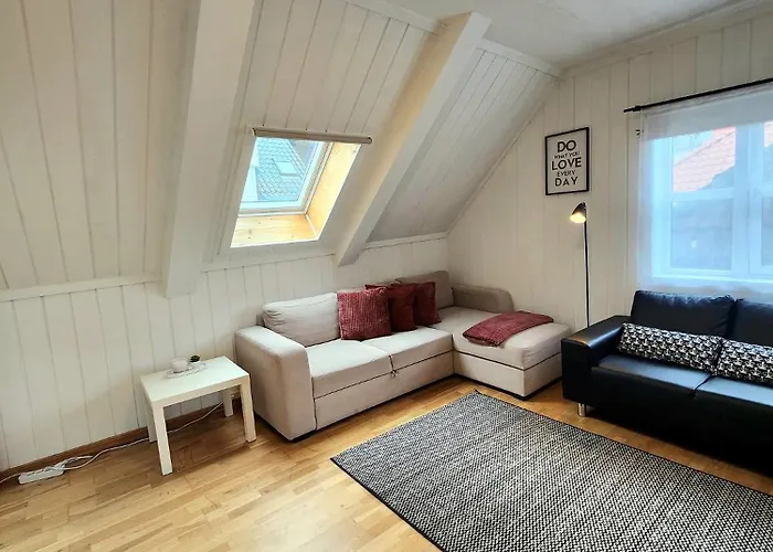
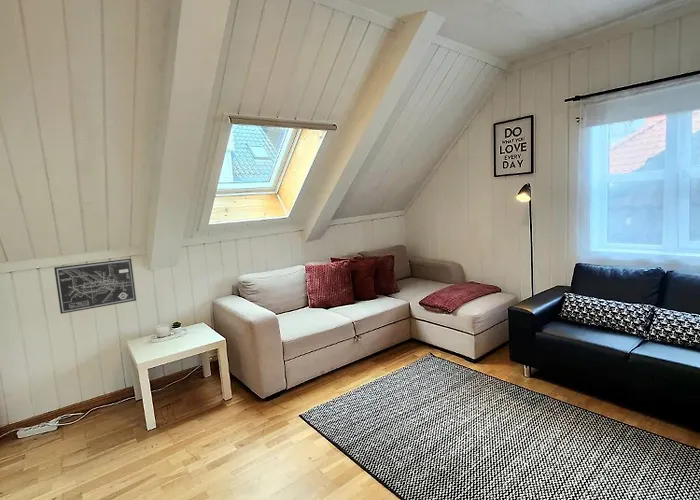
+ wall art [53,258,137,315]
